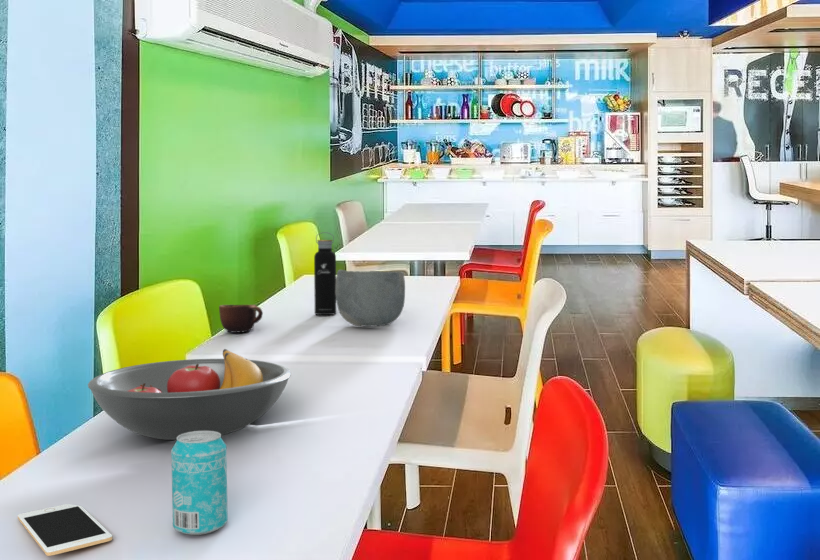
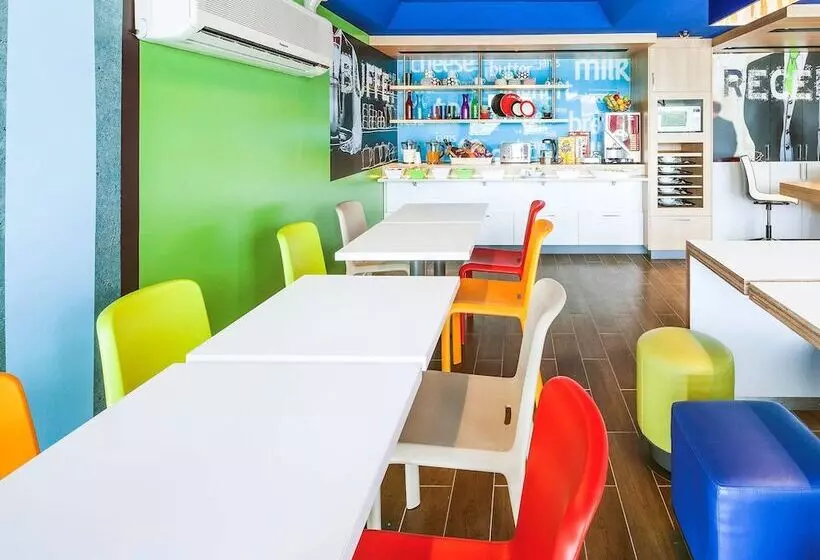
- bowl [335,269,406,328]
- water bottle [313,231,337,316]
- beverage can [170,431,228,536]
- cell phone [17,503,113,557]
- fruit bowl [87,348,292,441]
- mug [218,304,264,334]
